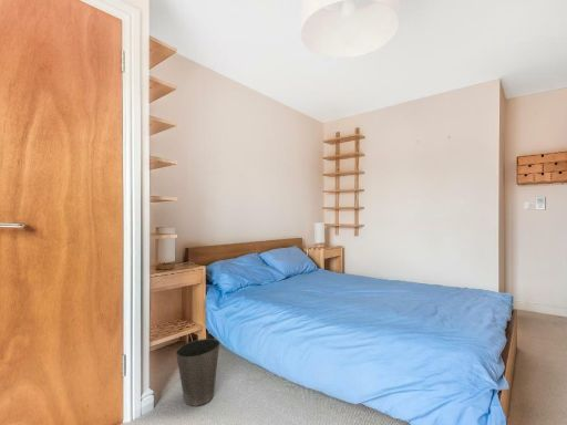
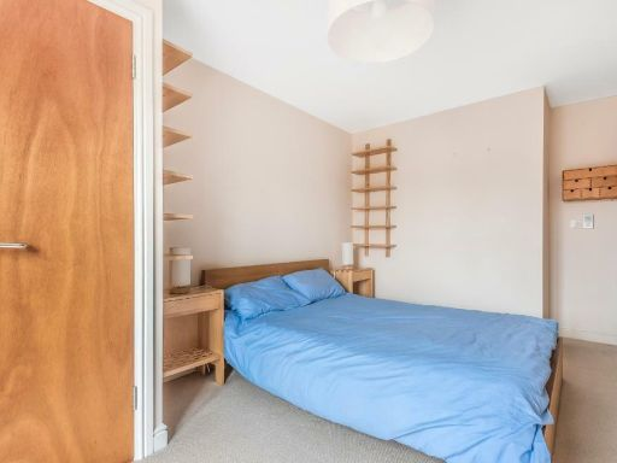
- waste basket [175,338,221,407]
